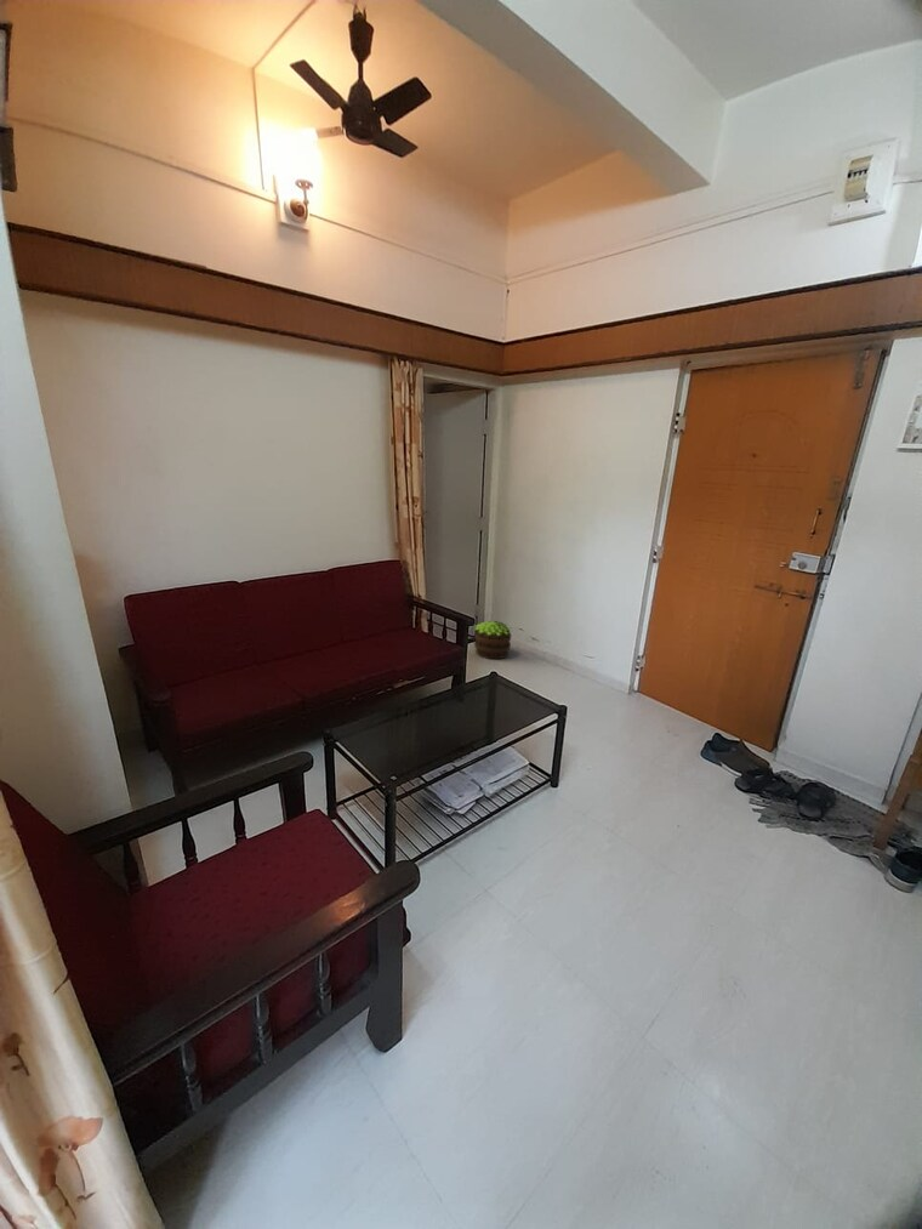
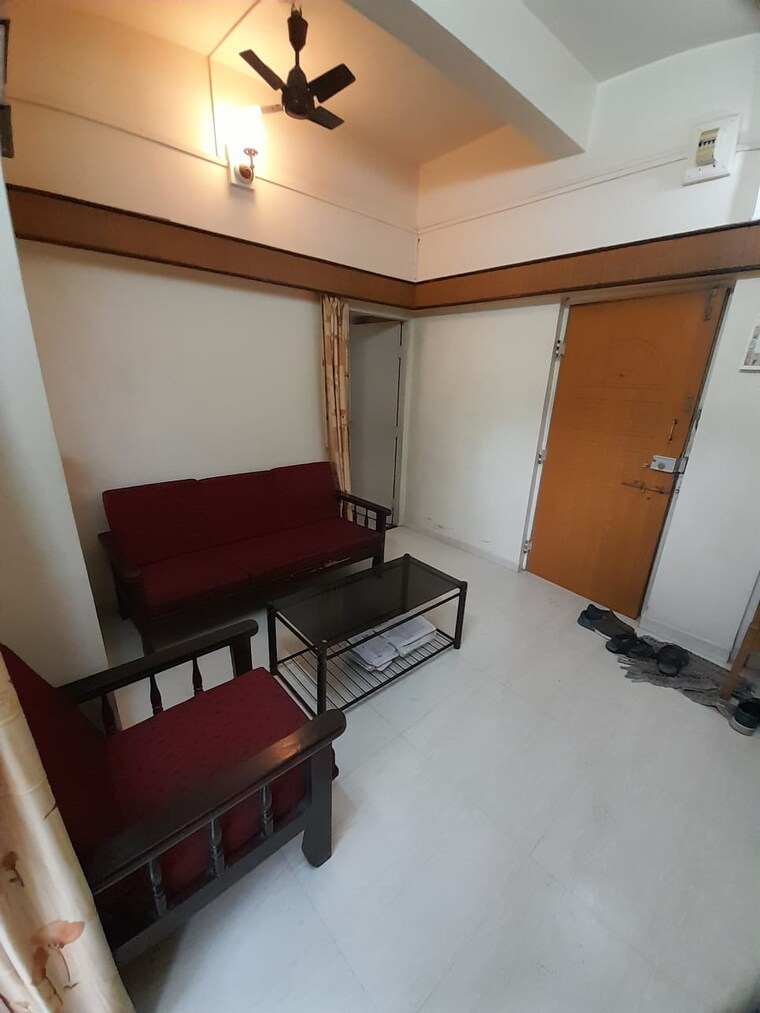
- potted plant [473,620,513,660]
